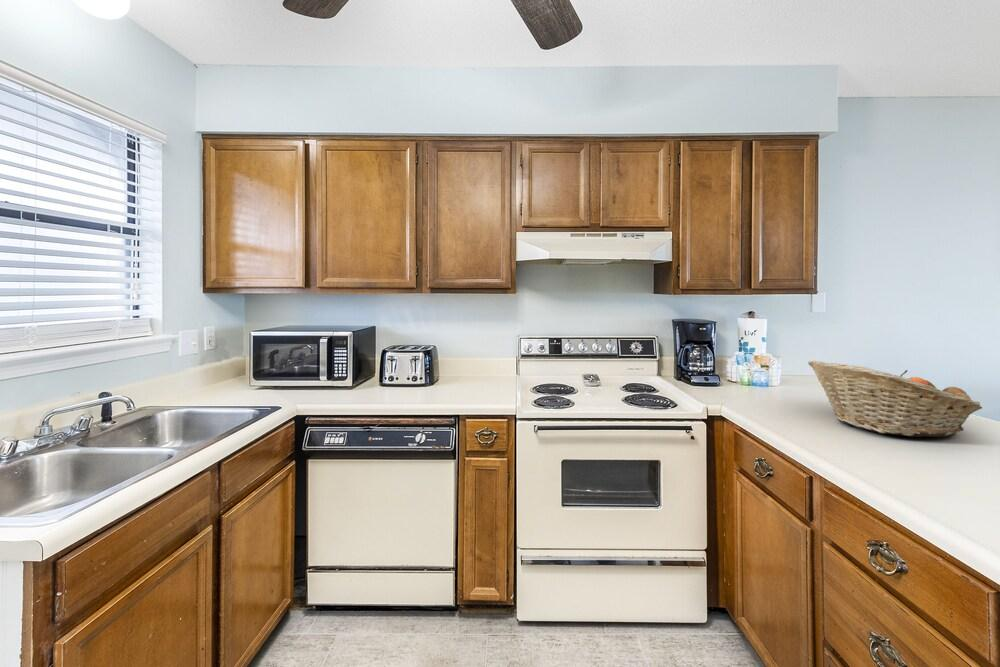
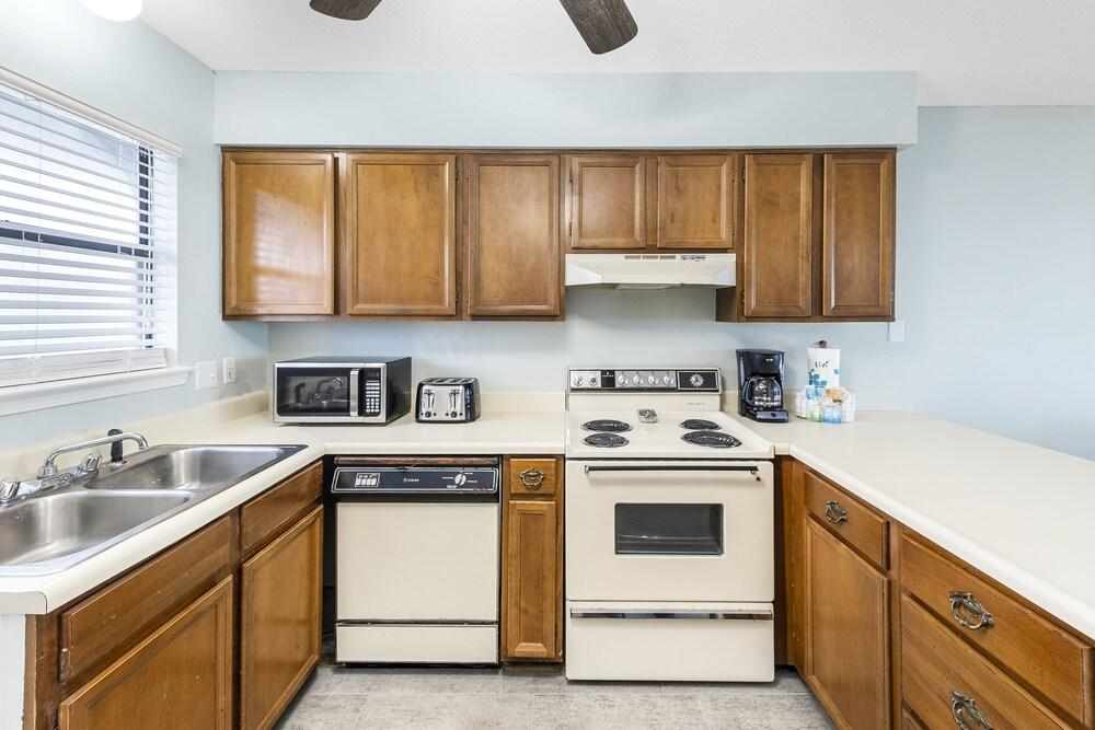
- fruit basket [807,360,983,438]
